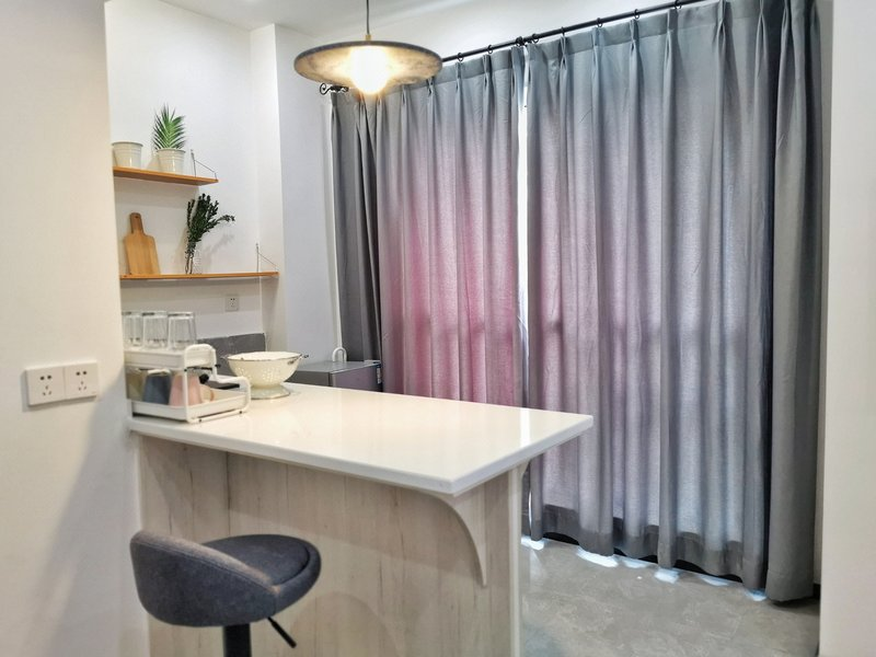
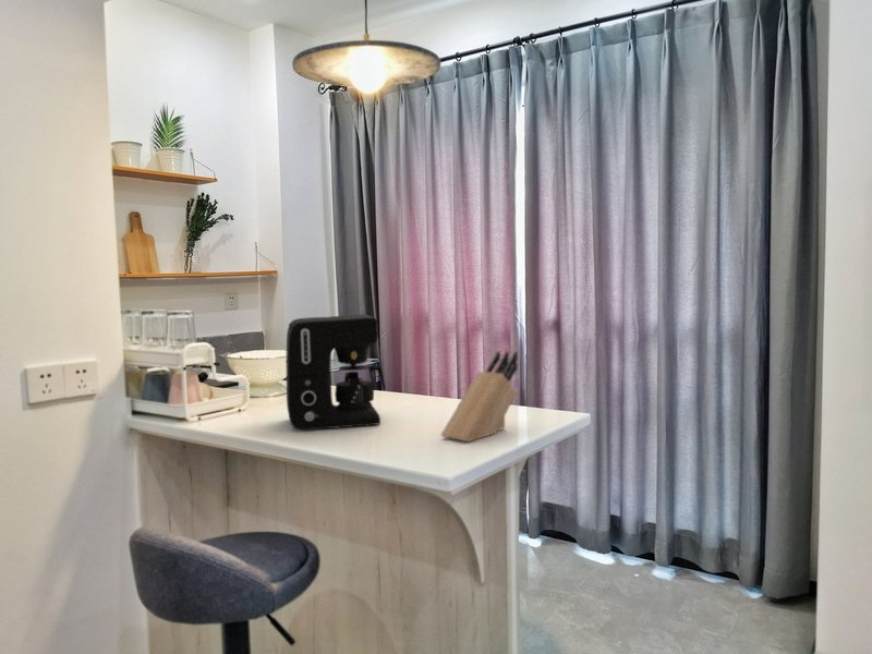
+ coffee maker [286,314,387,431]
+ knife block [439,350,519,443]
